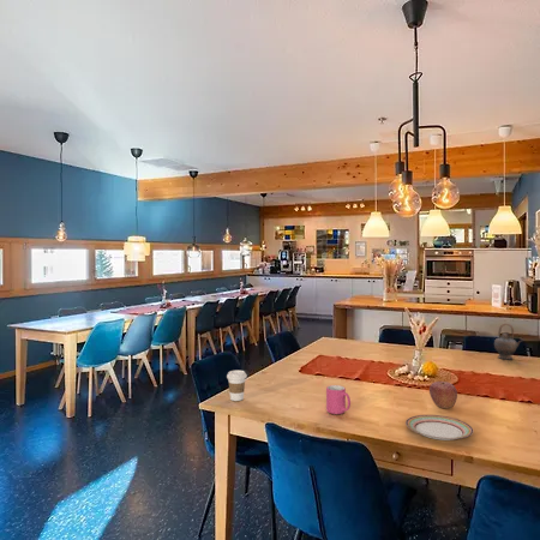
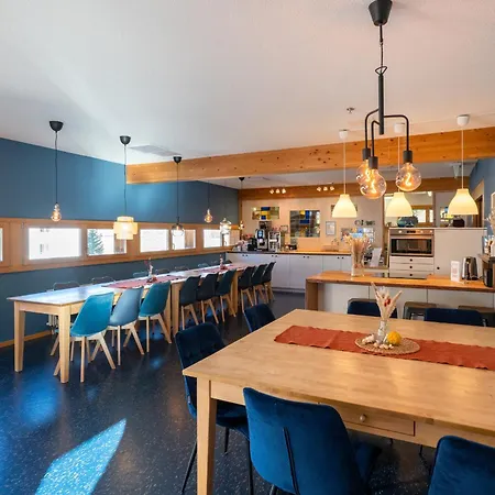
- apple [428,380,458,409]
- plate [404,414,474,442]
- teapot [493,323,523,360]
- coffee cup [226,370,247,402]
- mug [325,384,352,415]
